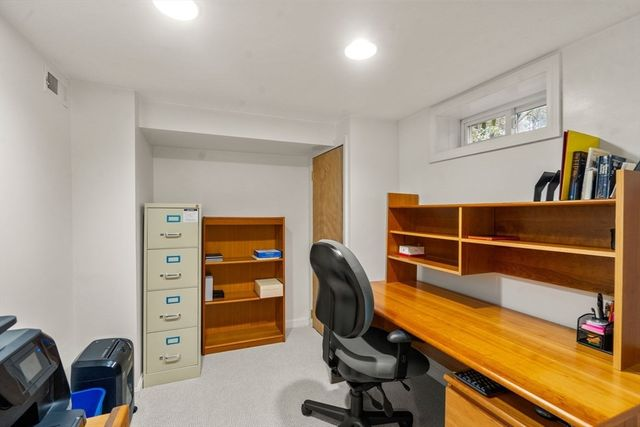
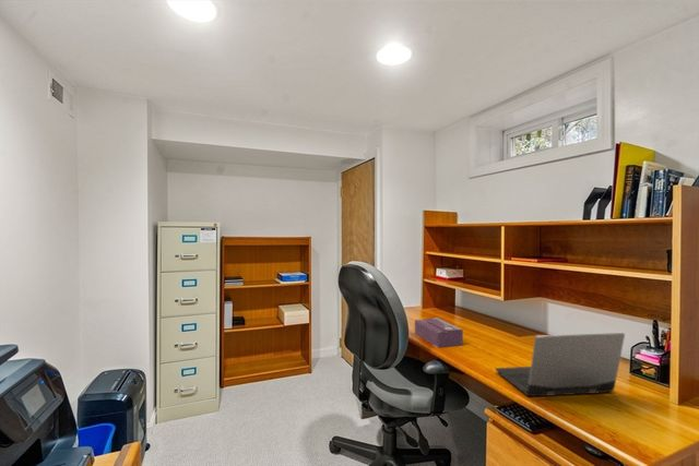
+ tissue box [414,316,464,348]
+ laptop computer [494,332,626,397]
